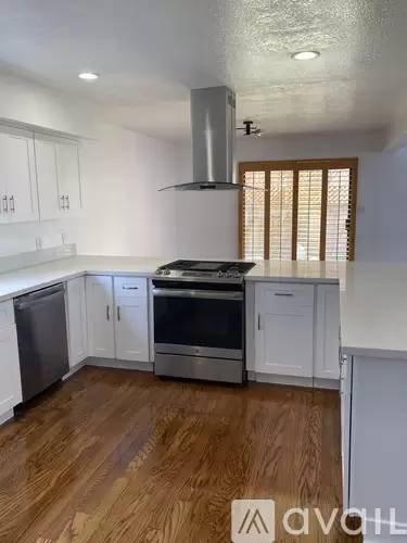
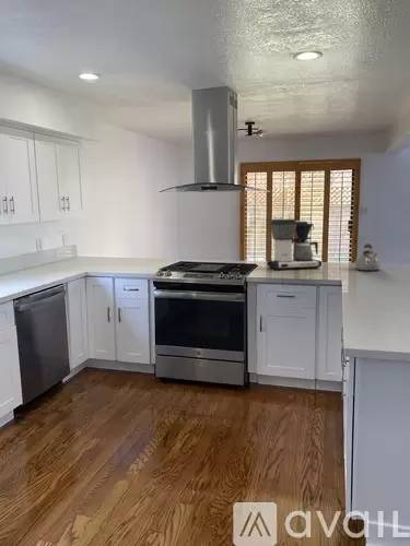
+ coffee maker [267,218,323,271]
+ kettle [354,242,382,271]
